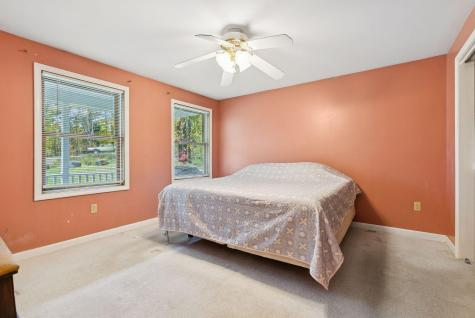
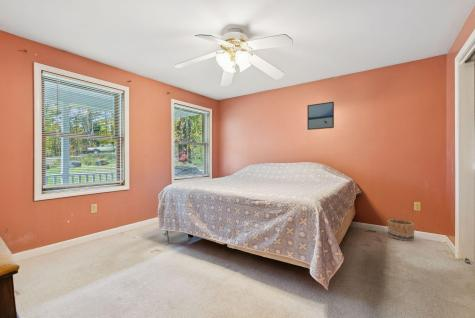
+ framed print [306,101,335,131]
+ basket [386,218,416,242]
